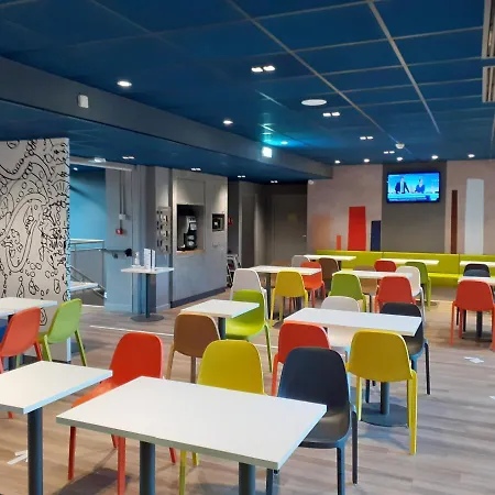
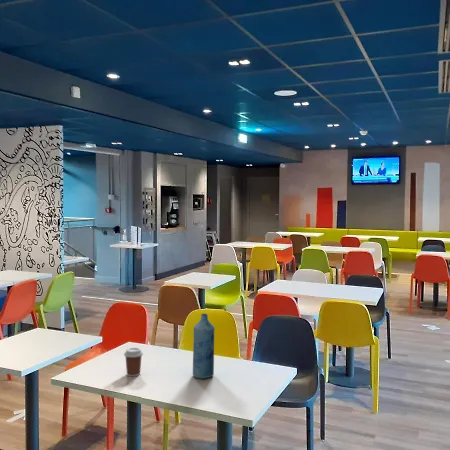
+ coffee cup [123,347,144,377]
+ bottle [192,313,216,380]
